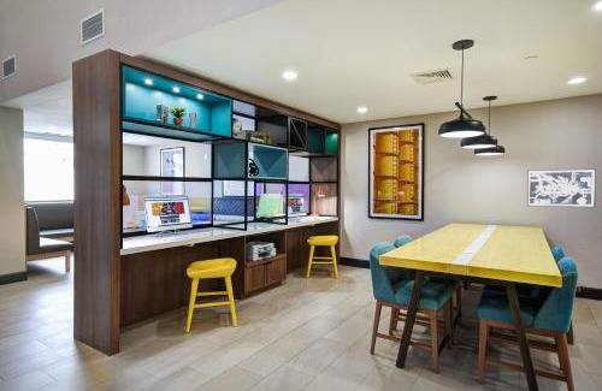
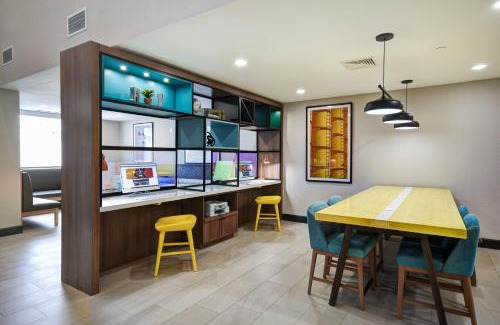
- wall art [526,167,597,208]
